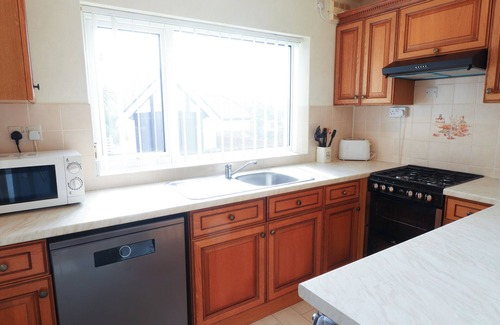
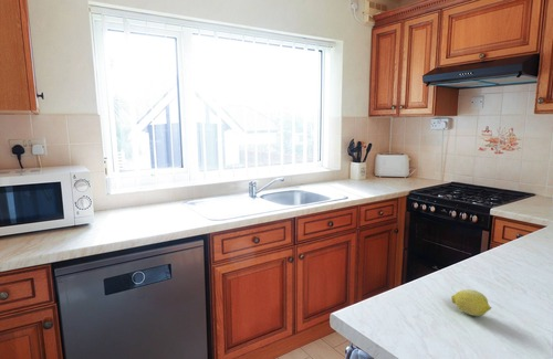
+ fruit [450,288,492,317]
